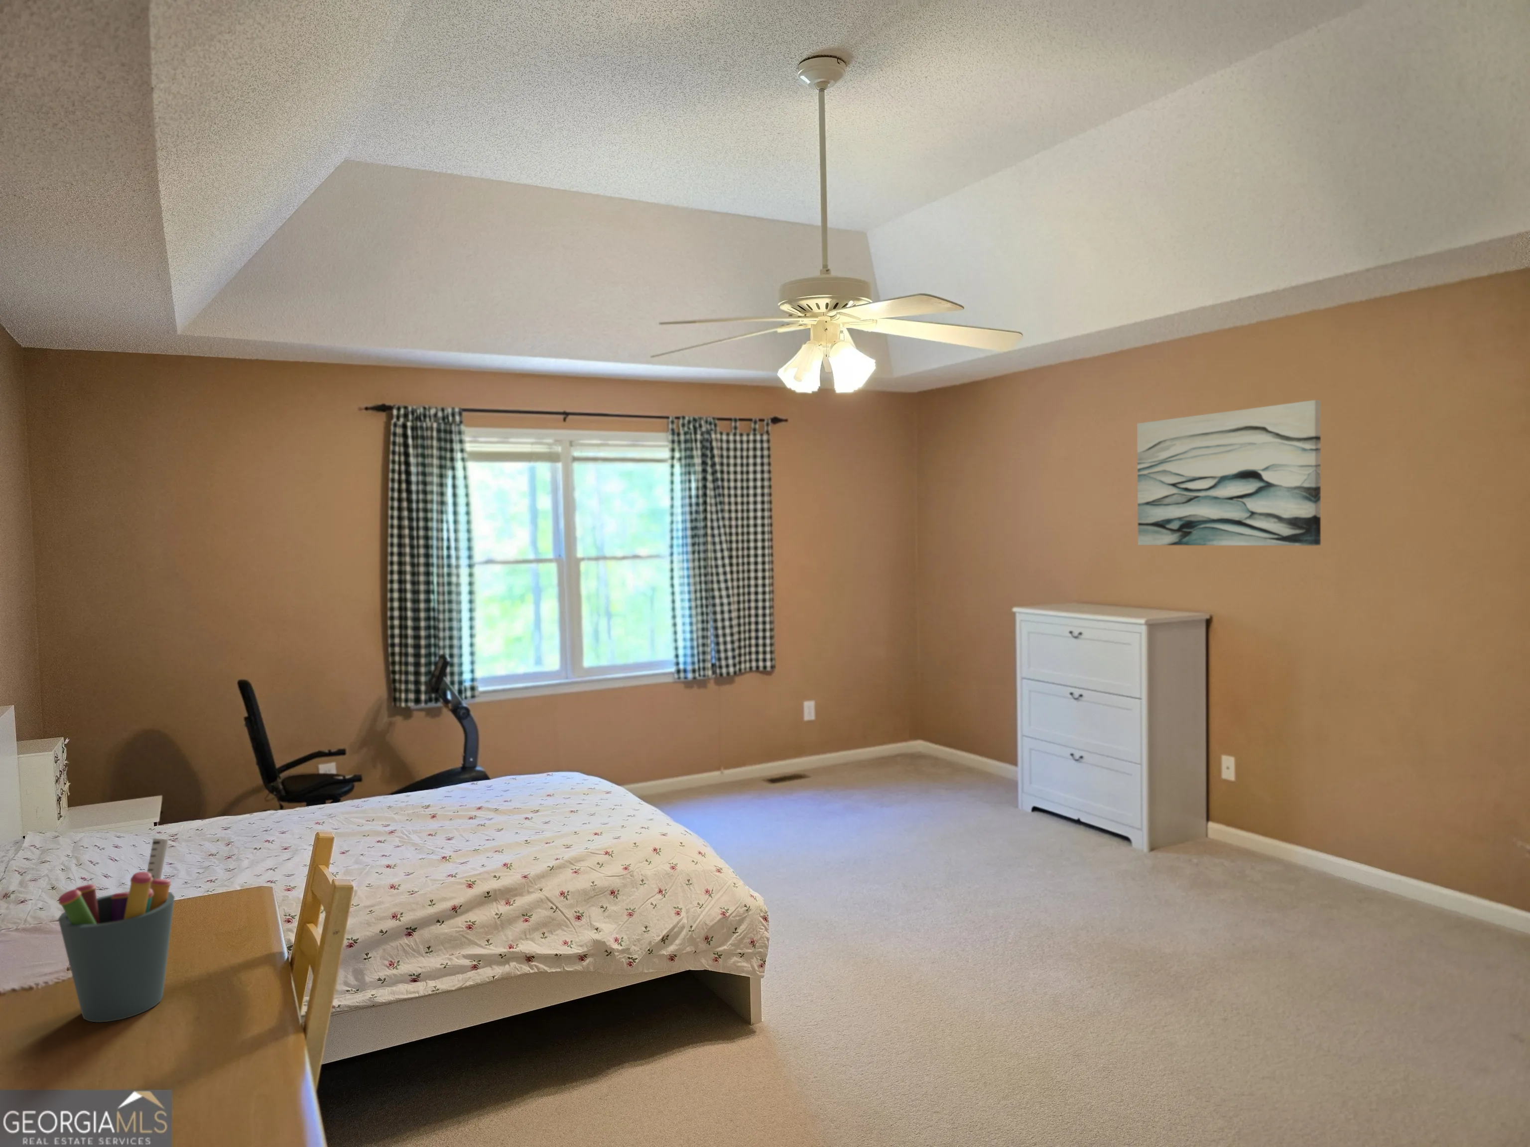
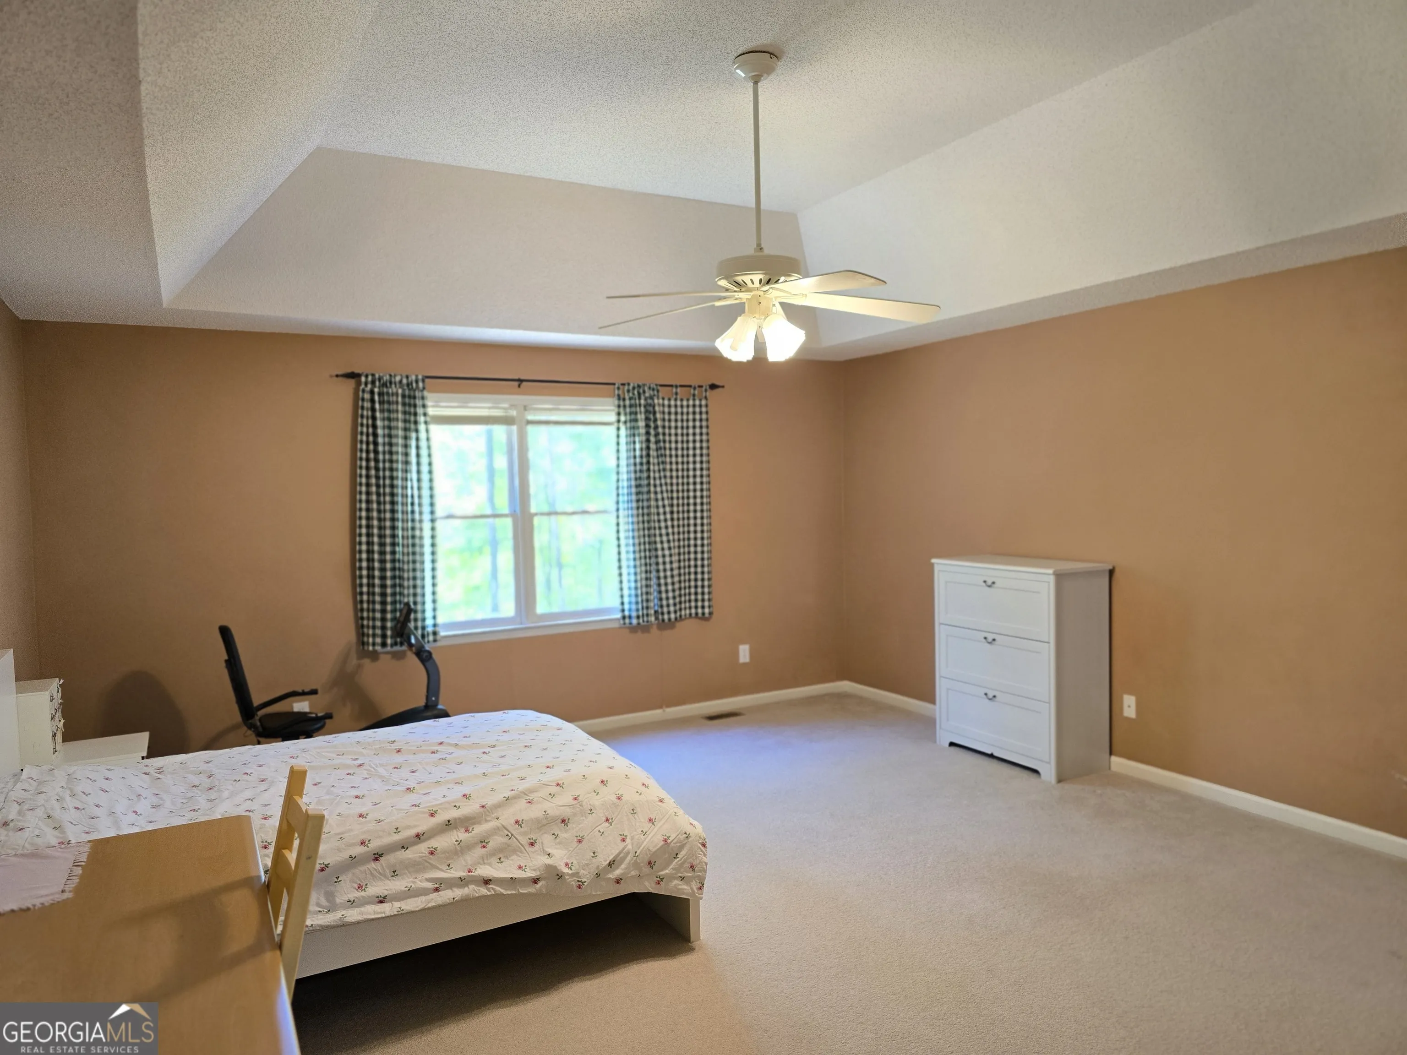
- wall art [1136,399,1322,546]
- pen holder [58,837,176,1023]
